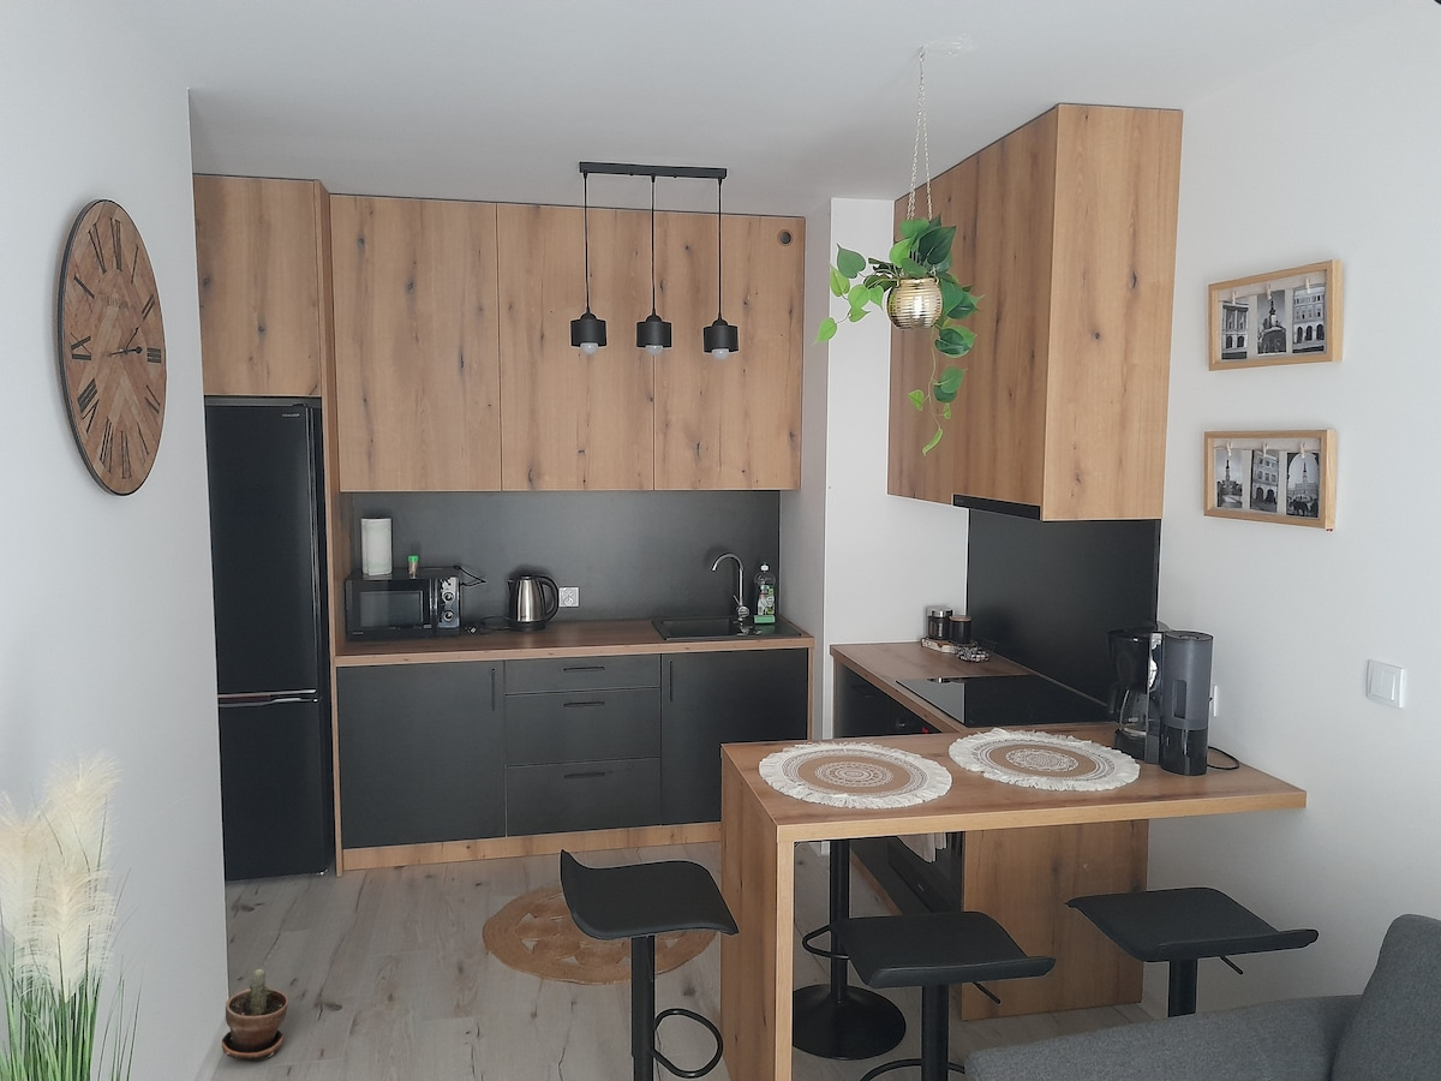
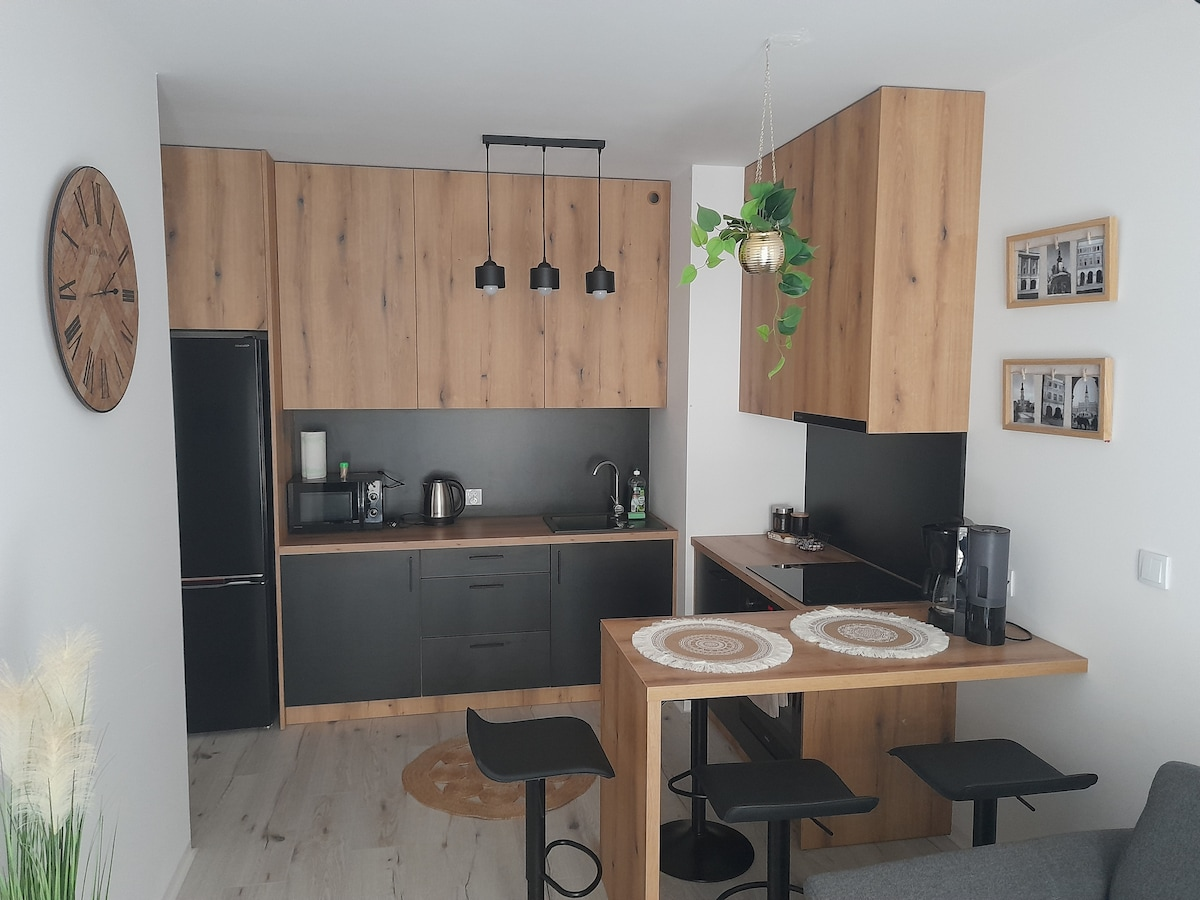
- potted plant [221,968,289,1062]
